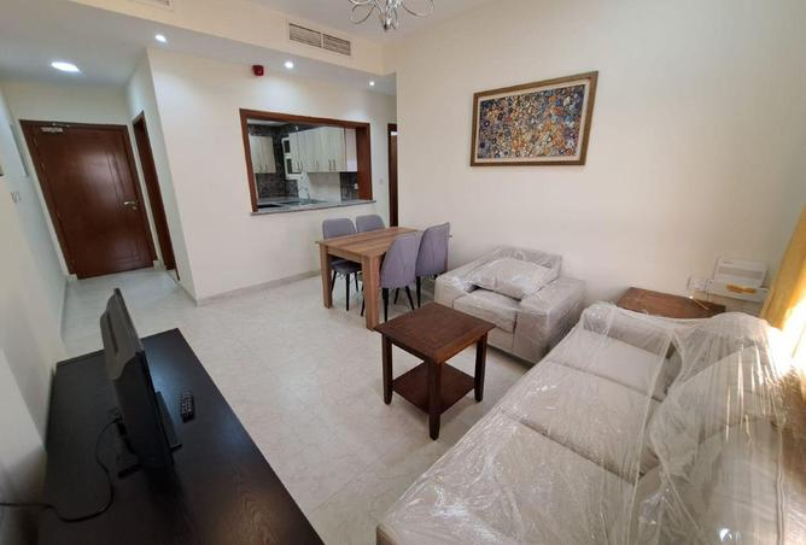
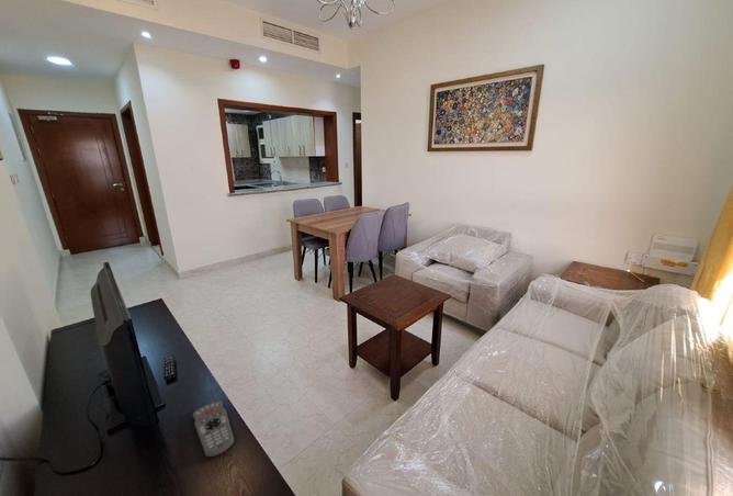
+ remote control [192,399,235,458]
